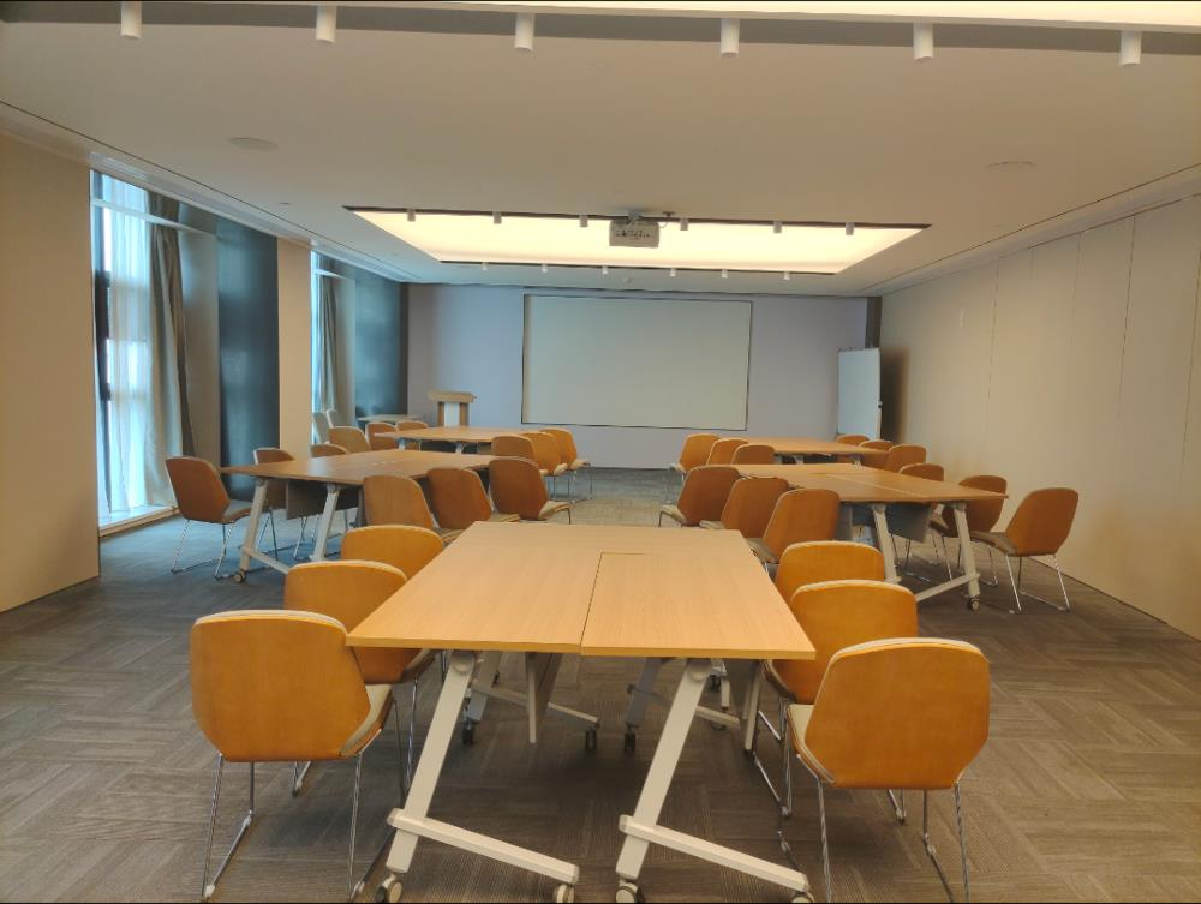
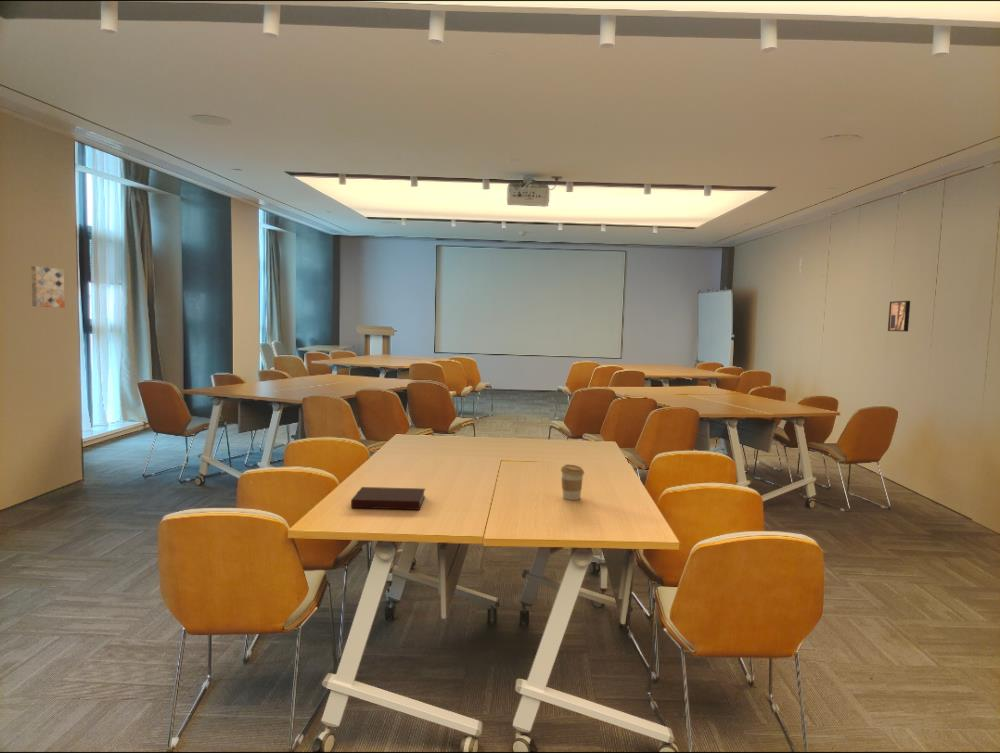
+ notebook [350,486,426,511]
+ wall art [887,300,911,332]
+ wall art [30,265,66,308]
+ coffee cup [560,463,585,501]
